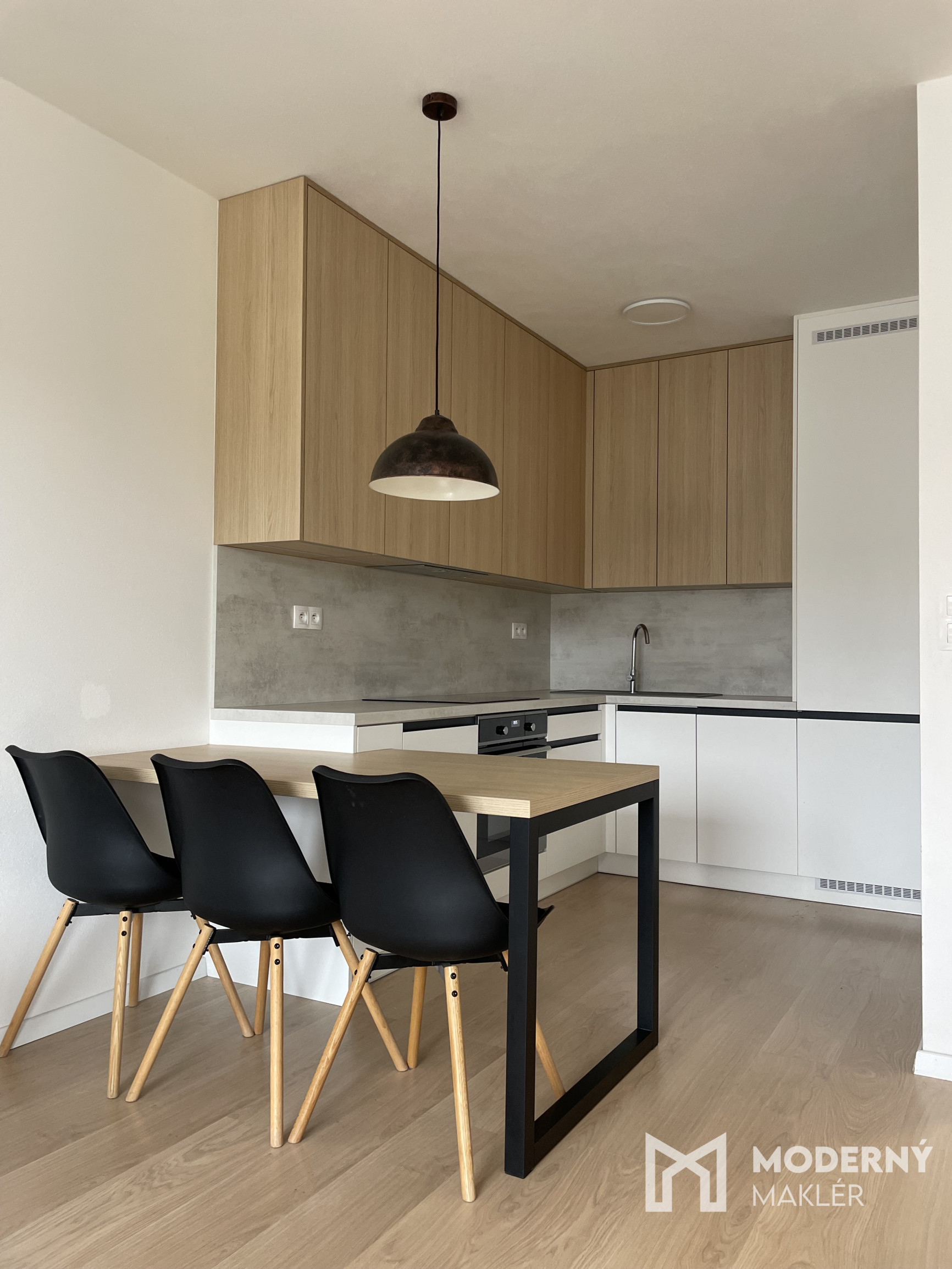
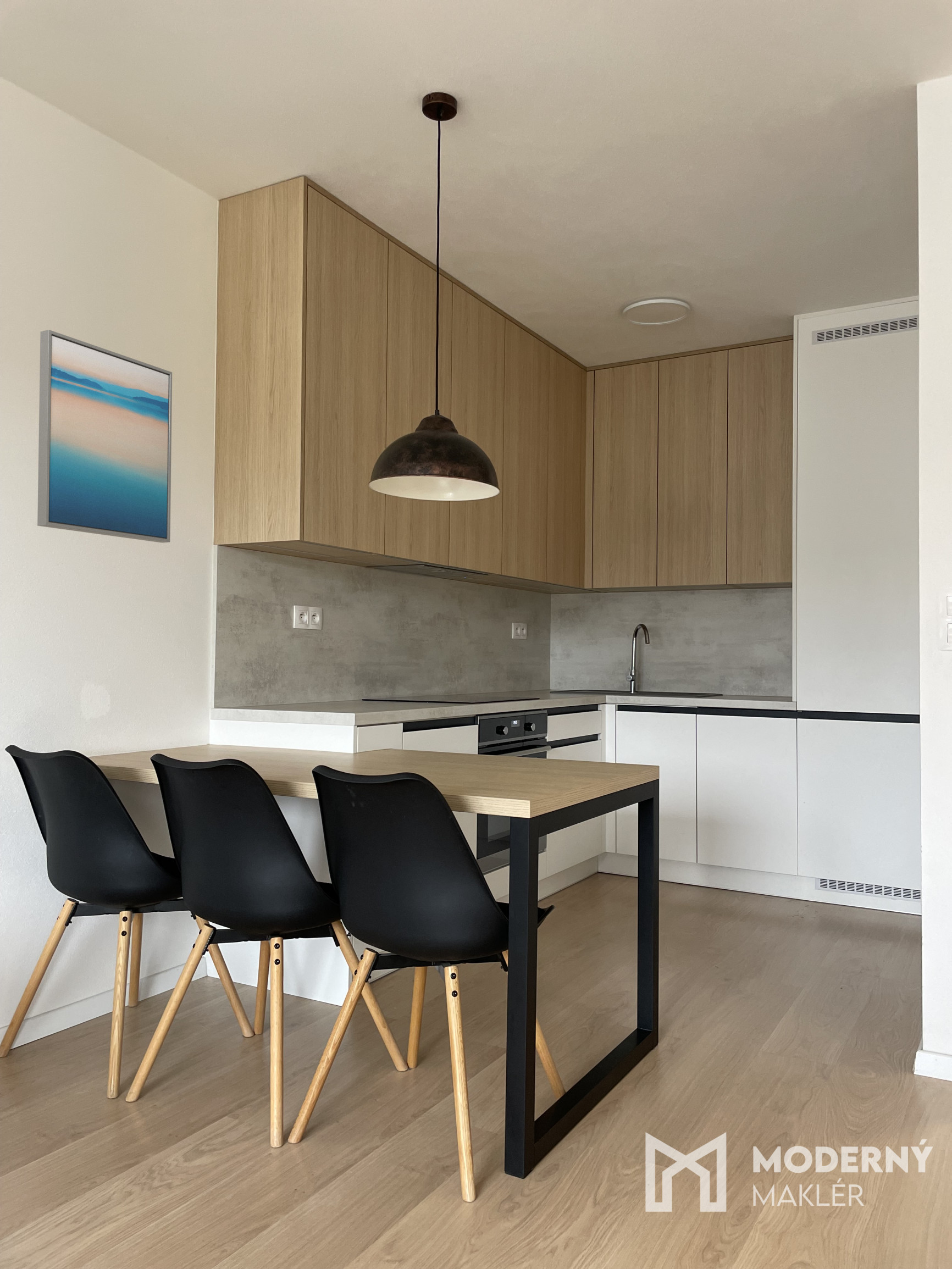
+ wall art [37,329,173,544]
